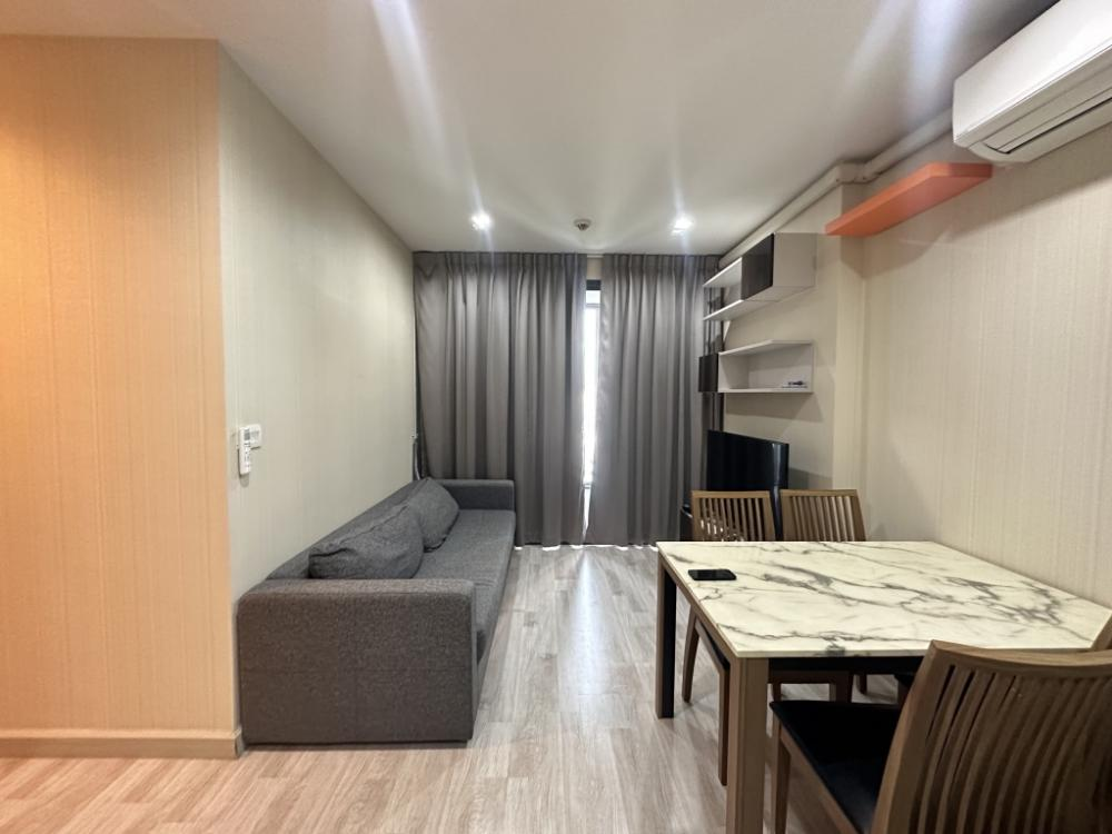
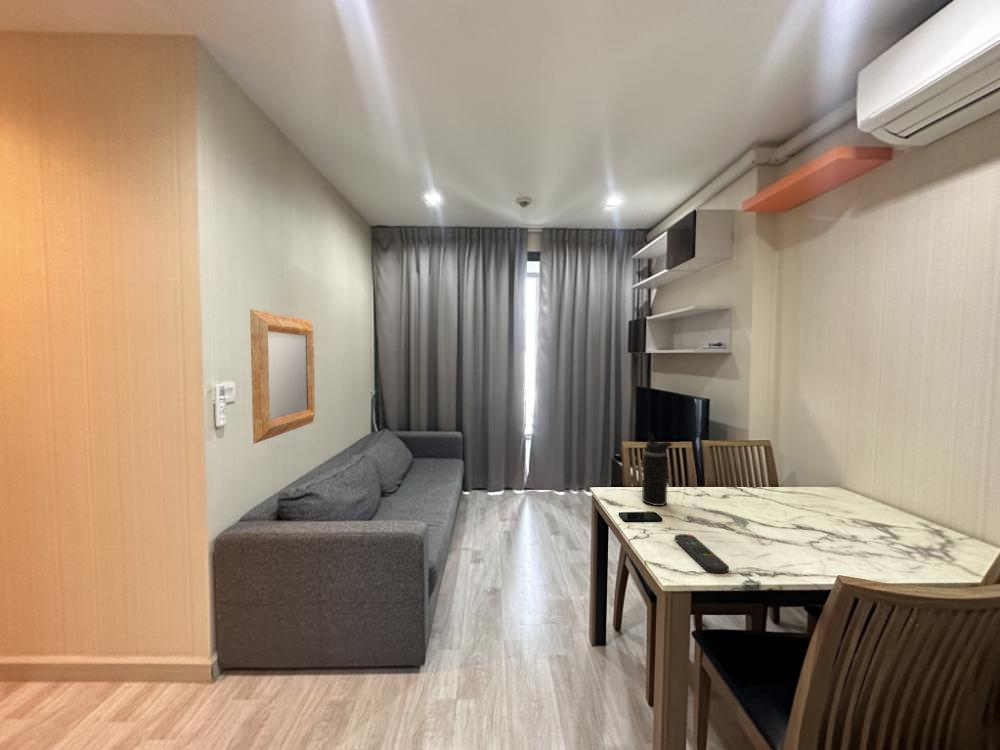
+ water bottle [641,431,674,507]
+ mirror [249,308,316,445]
+ remote control [674,533,730,574]
